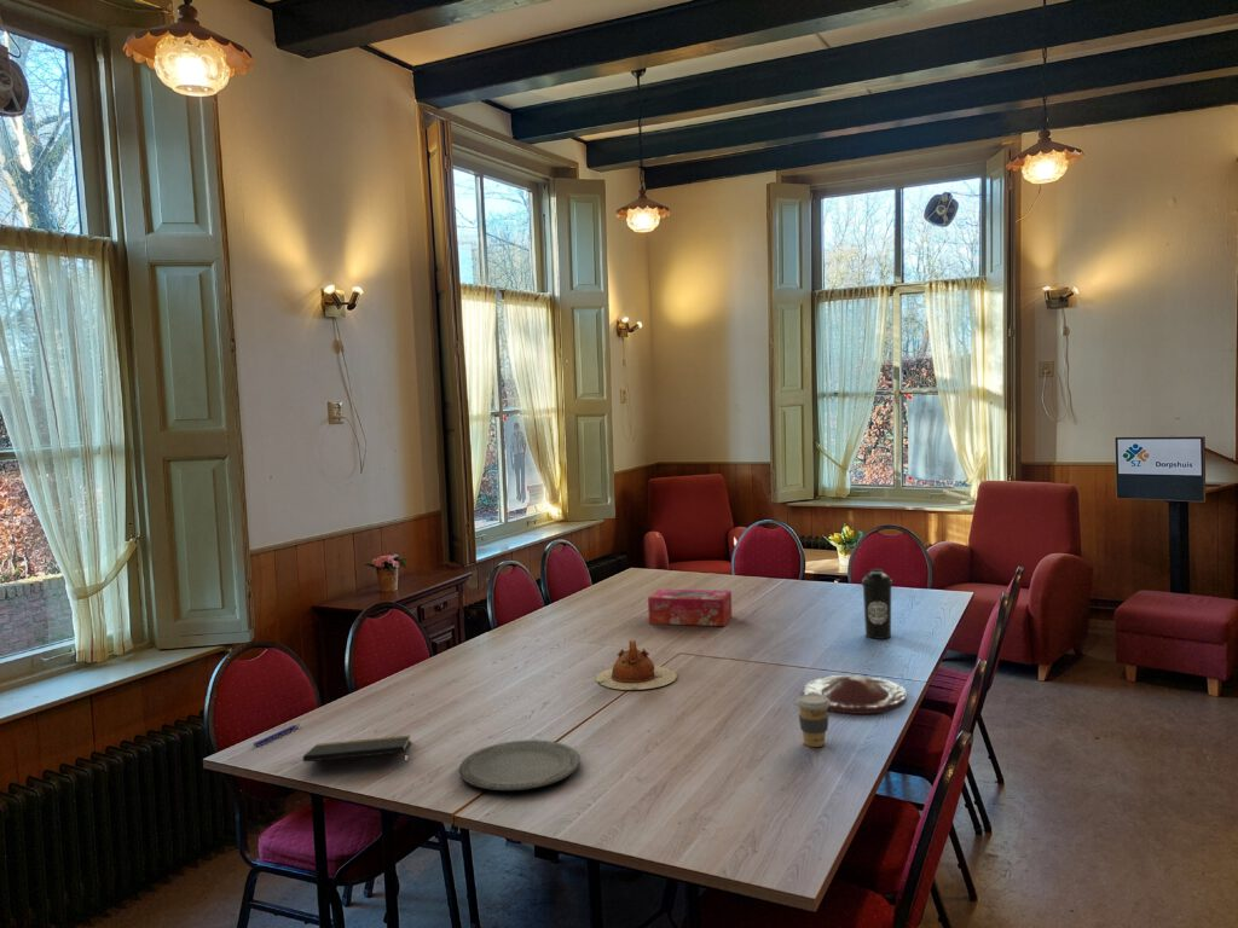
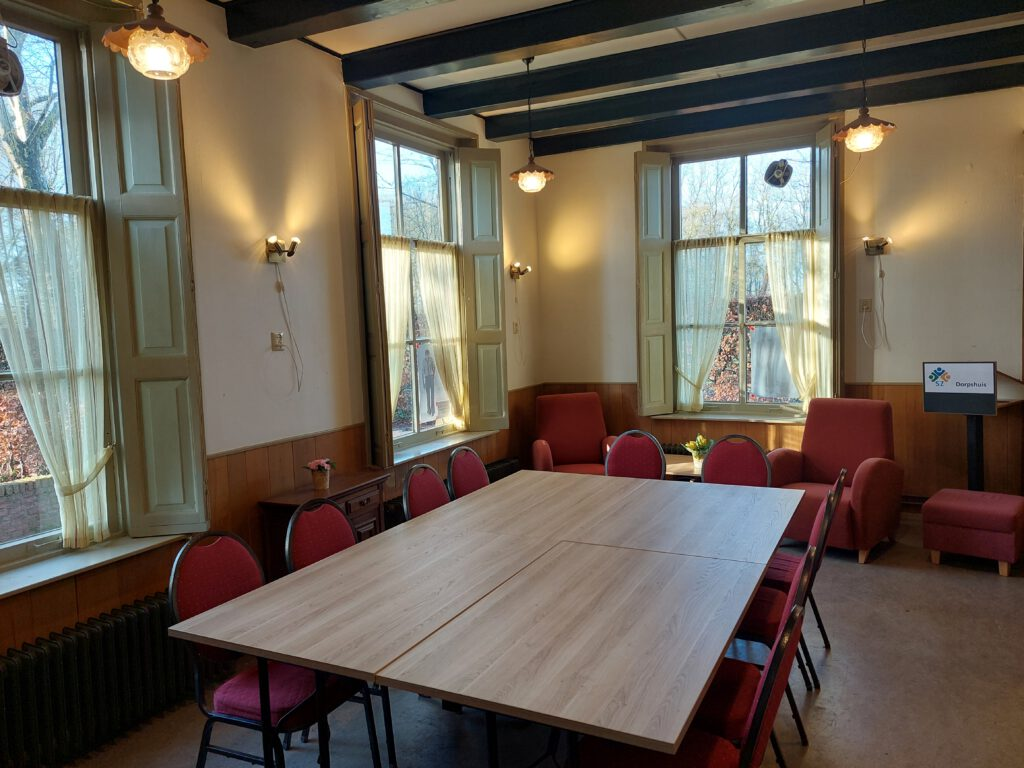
- teapot [595,639,678,691]
- tissue box [647,588,733,627]
- coffee cup [794,694,831,748]
- plate [458,738,582,791]
- notepad [302,735,411,765]
- plate [802,674,908,715]
- water bottle [861,568,893,640]
- pen [253,723,301,748]
